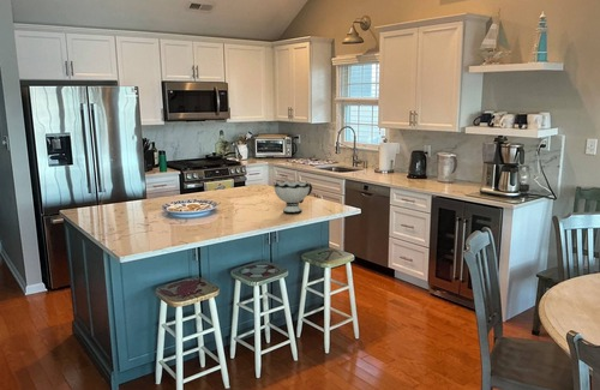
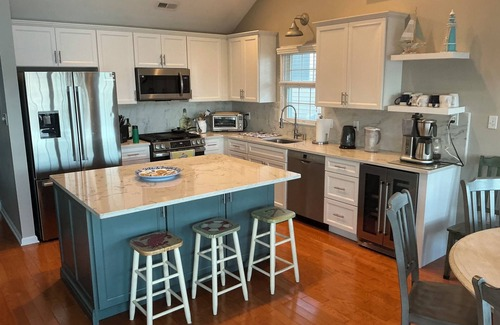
- bowl [272,179,313,215]
